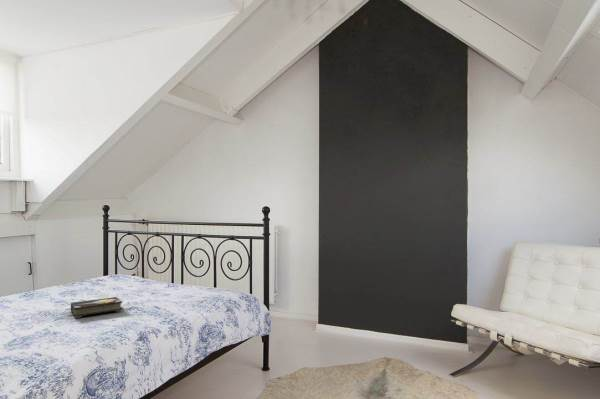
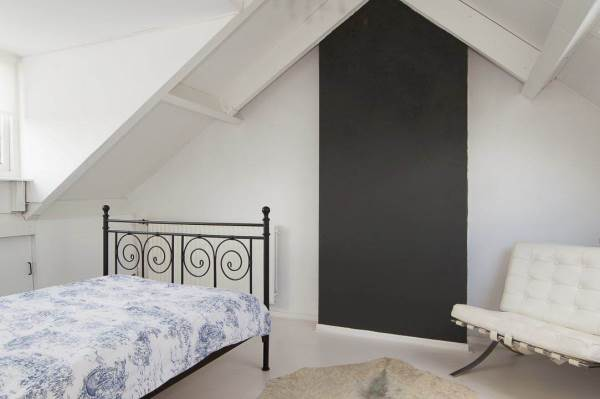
- hardback book [64,296,123,319]
